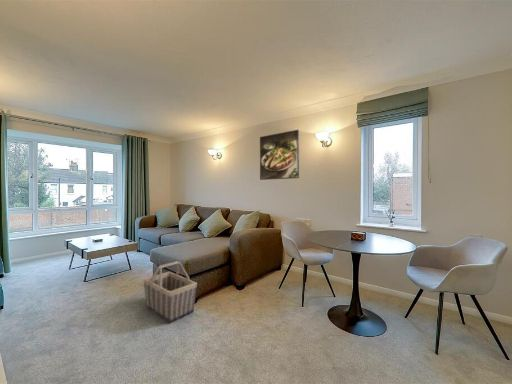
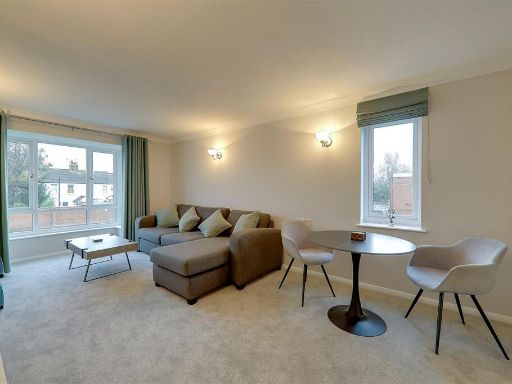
- basket [142,260,198,324]
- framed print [259,129,300,181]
